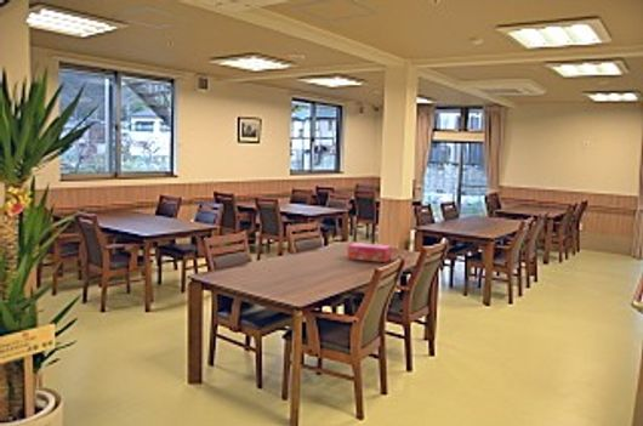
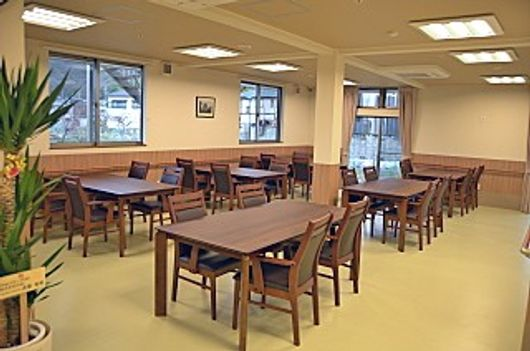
- tissue box [347,242,393,263]
